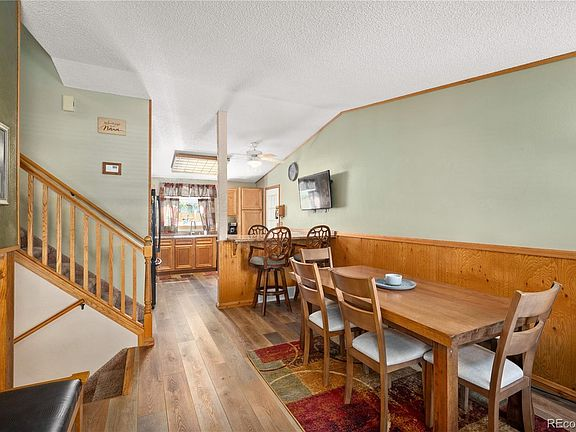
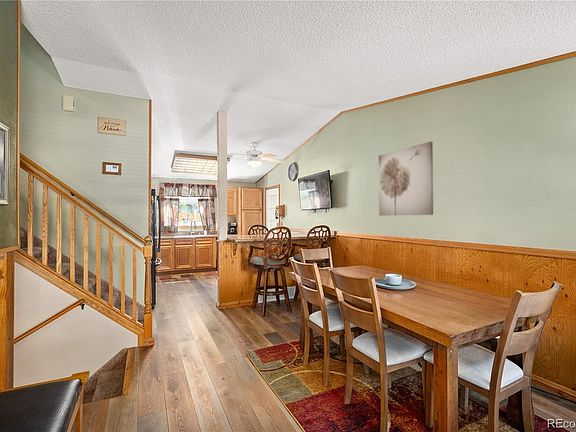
+ wall art [378,141,434,217]
